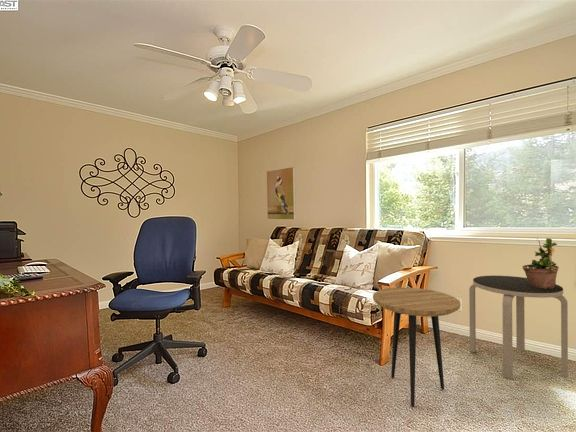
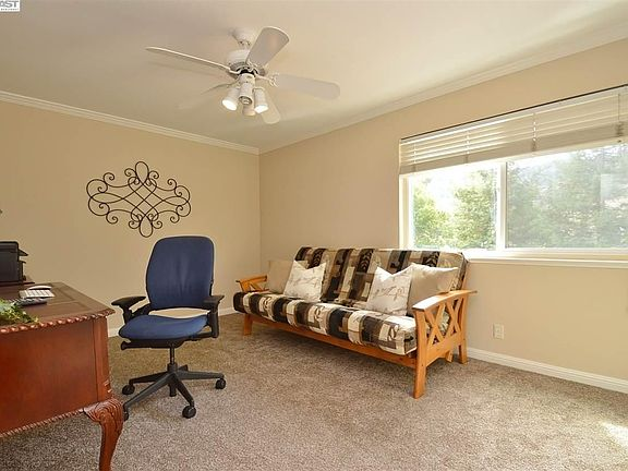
- side table [468,275,569,380]
- side table [372,287,461,408]
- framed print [265,166,297,221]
- potted plant [521,236,560,289]
